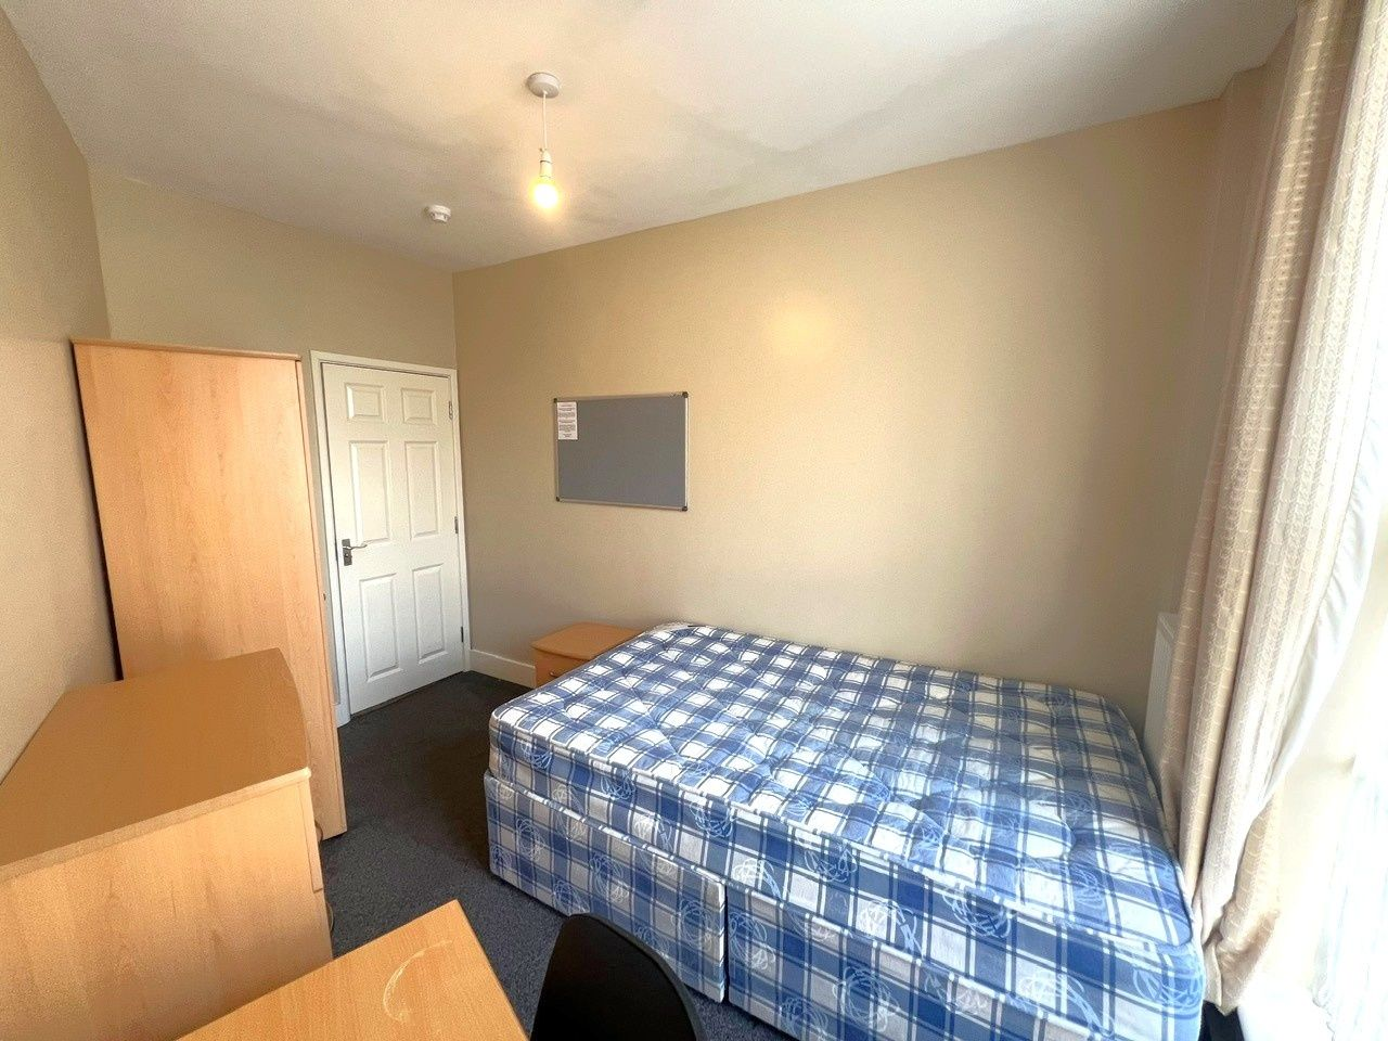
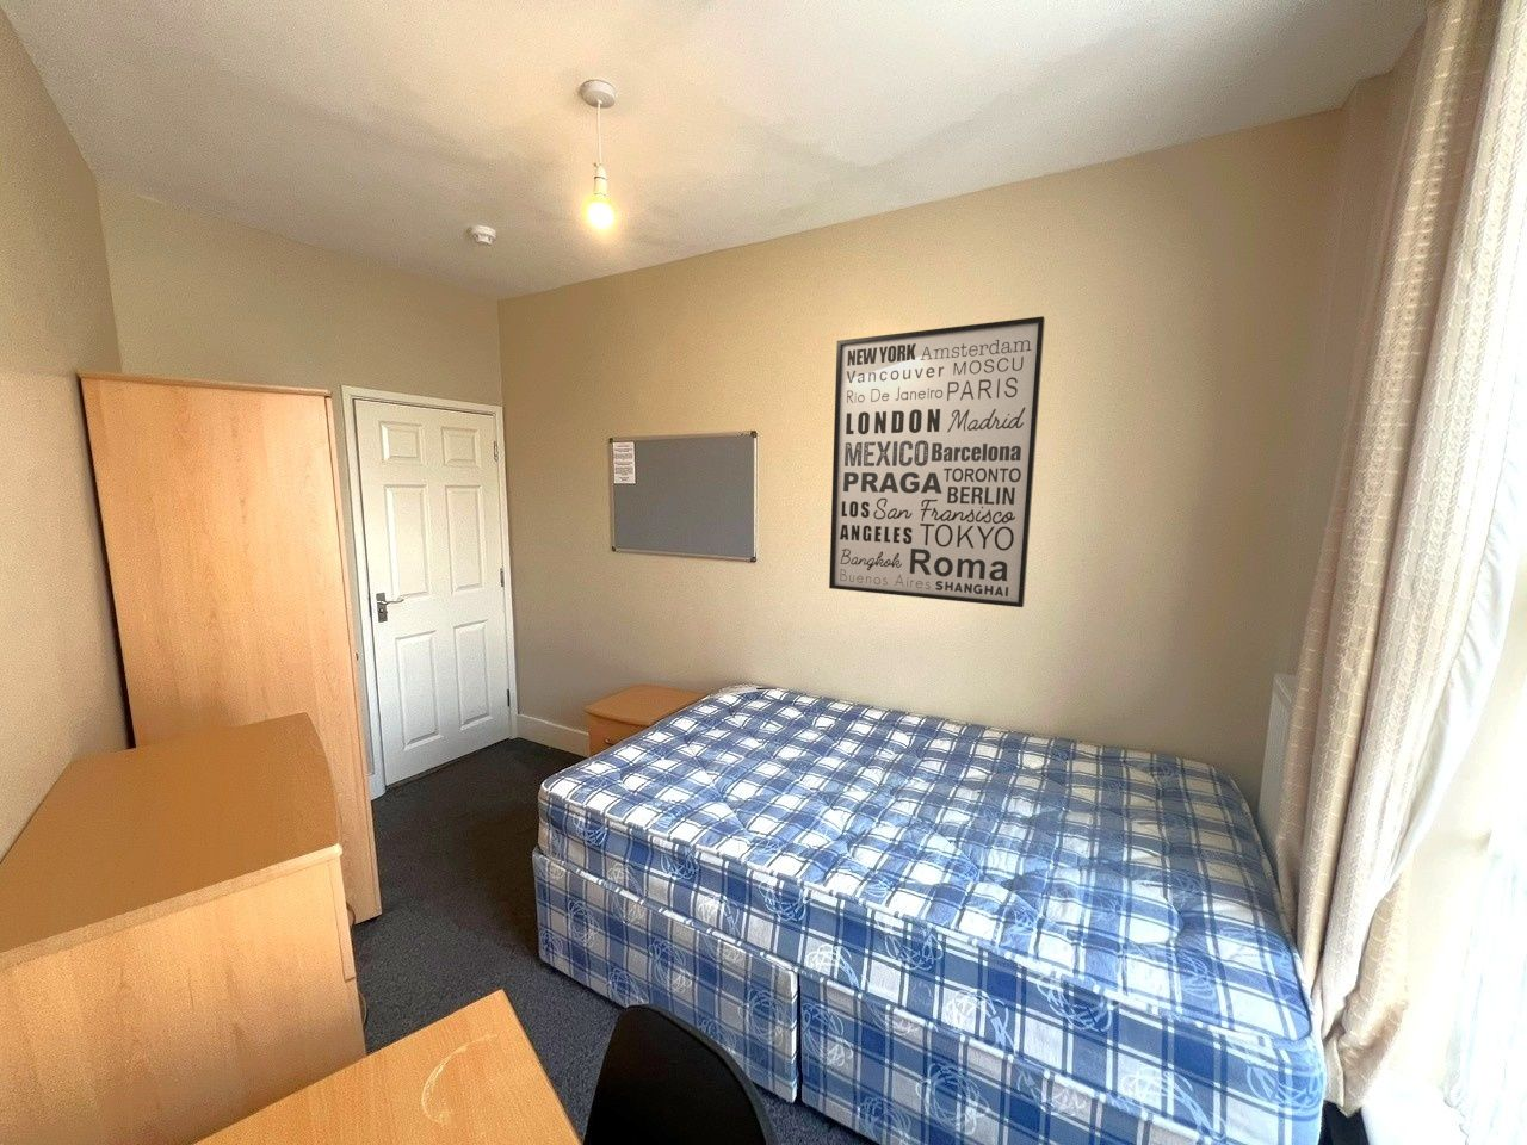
+ wall art [828,315,1046,609]
